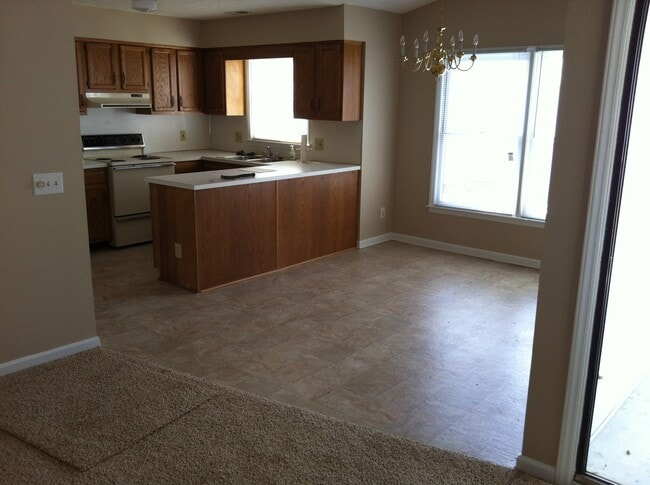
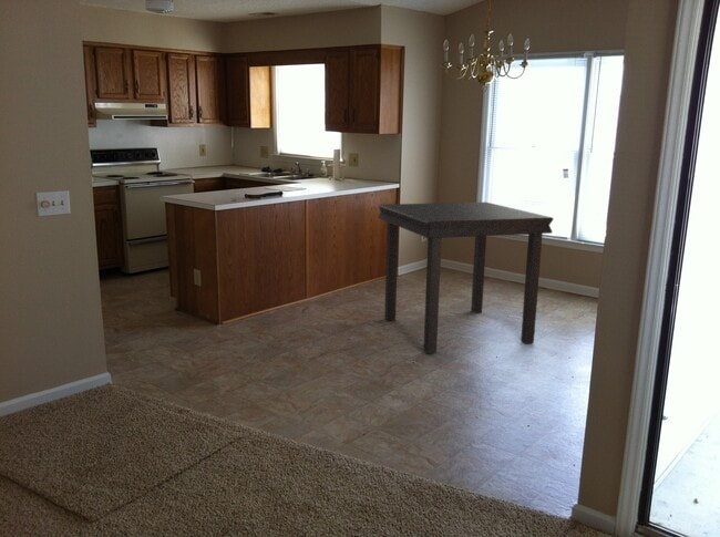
+ dining table [377,202,554,354]
